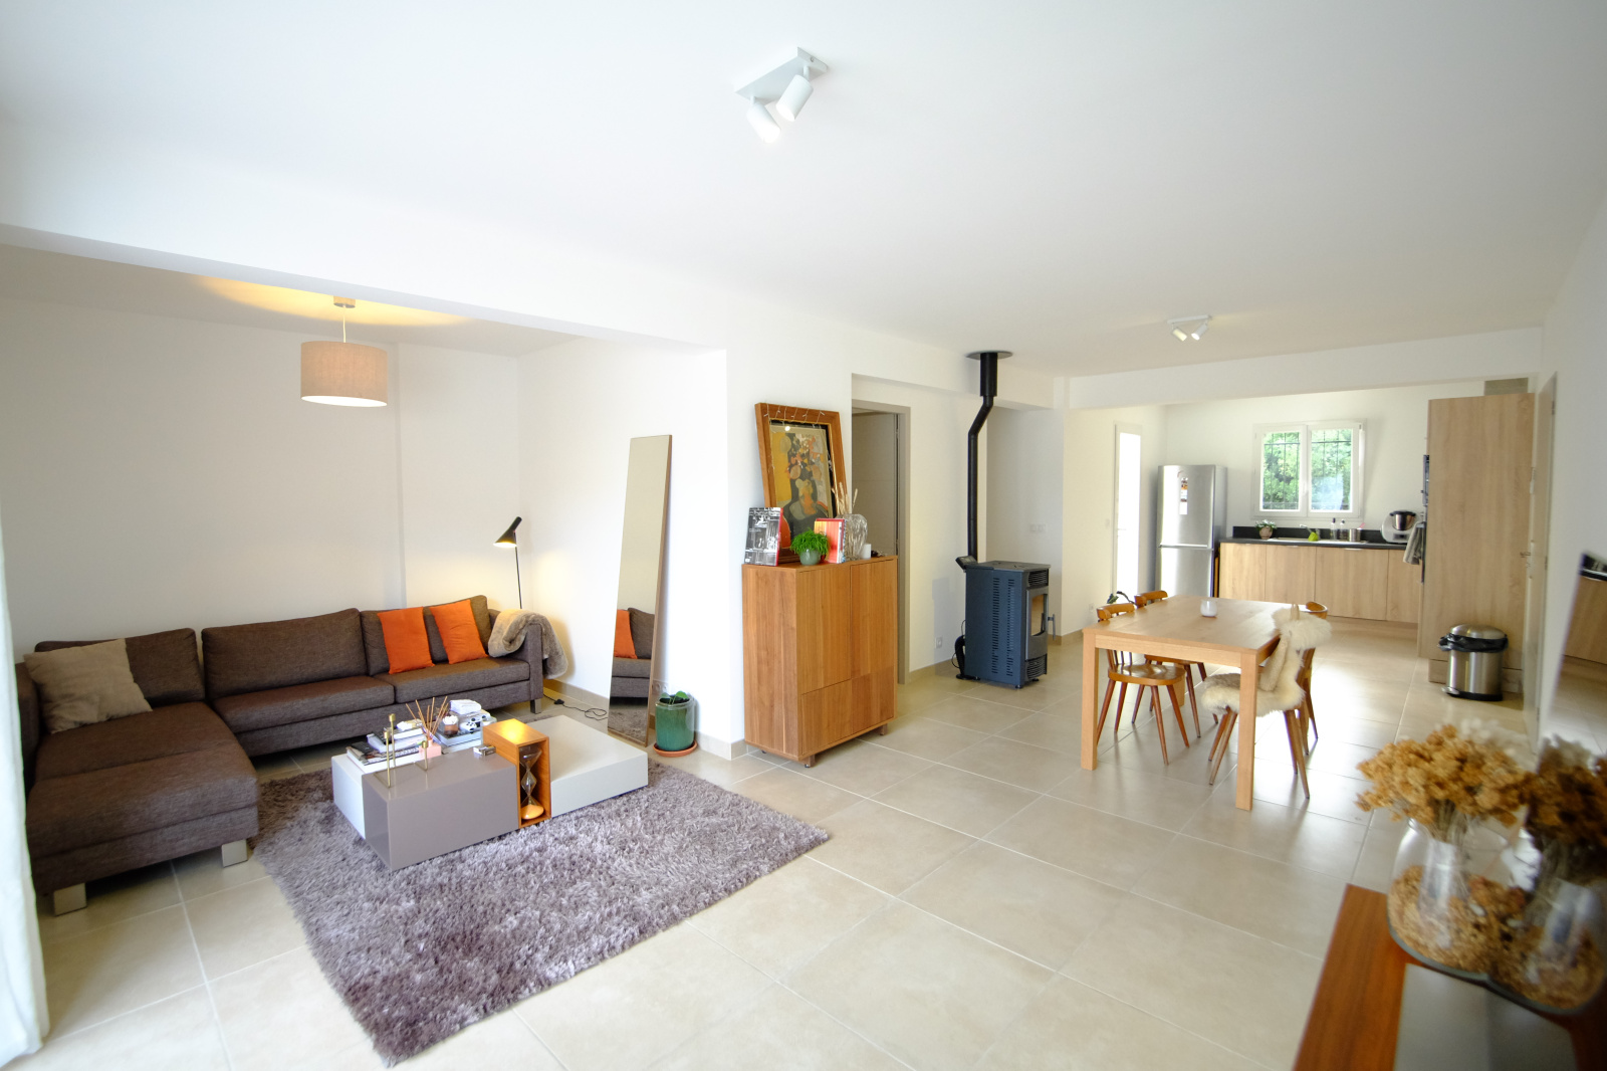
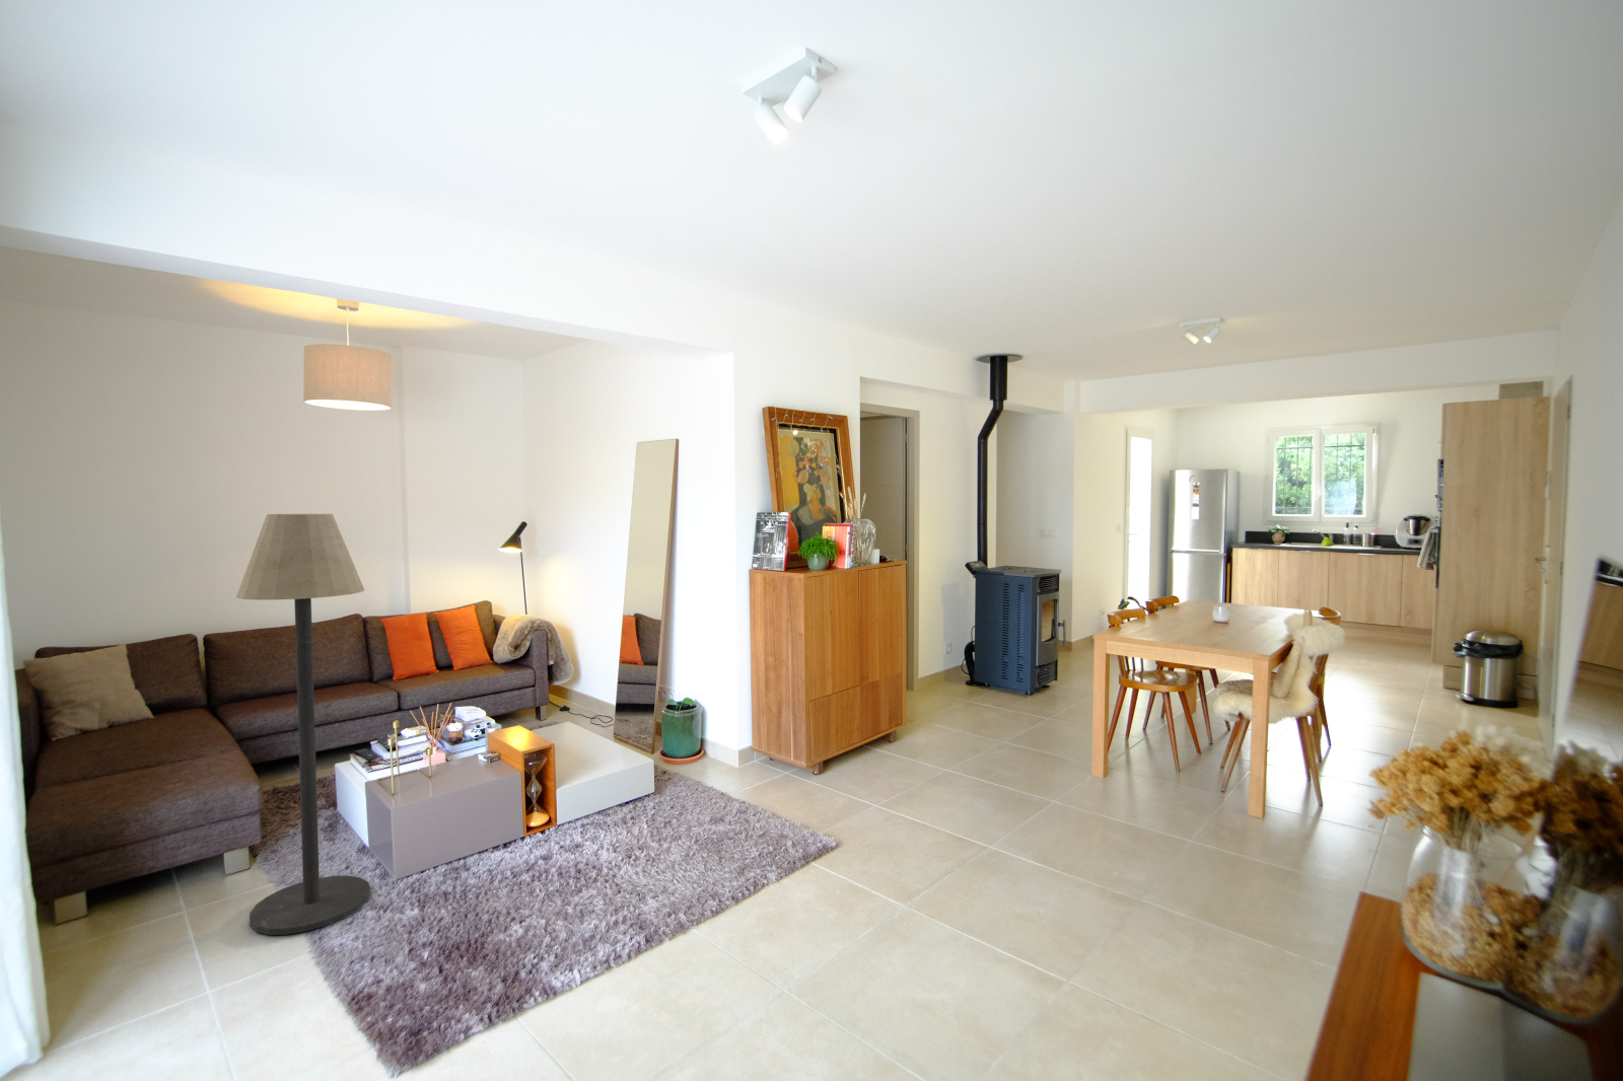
+ floor lamp [235,513,372,936]
